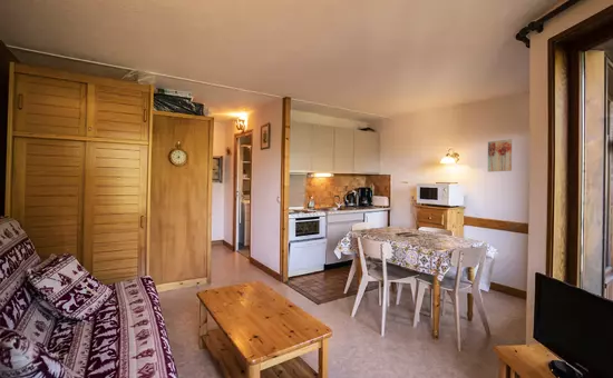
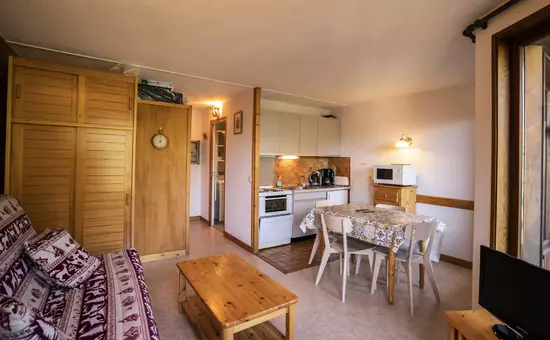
- wall art [487,138,513,172]
